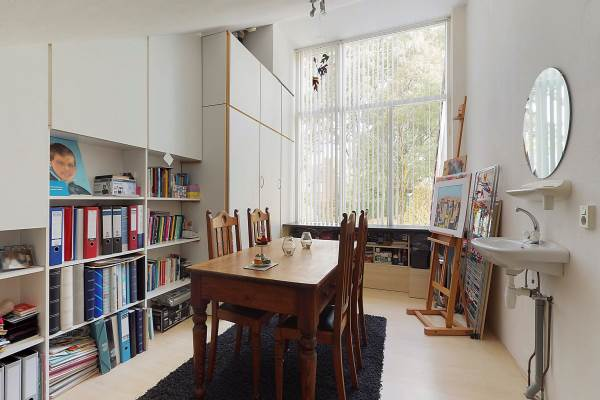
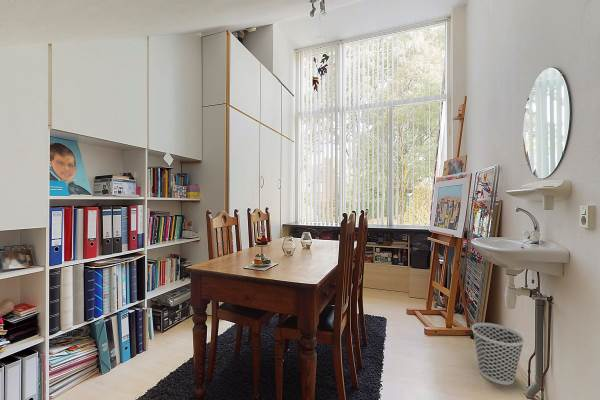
+ wastebasket [471,322,526,386]
